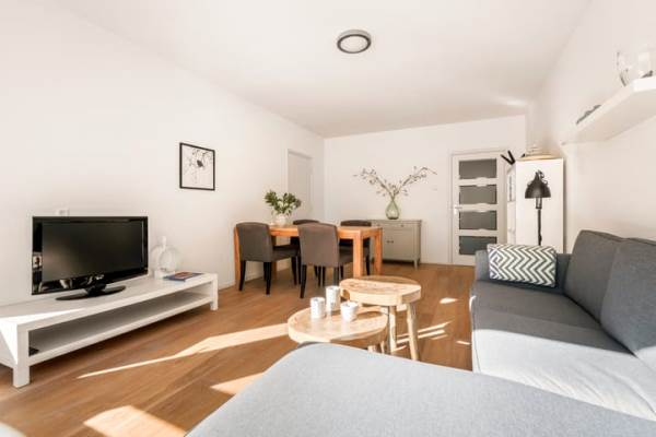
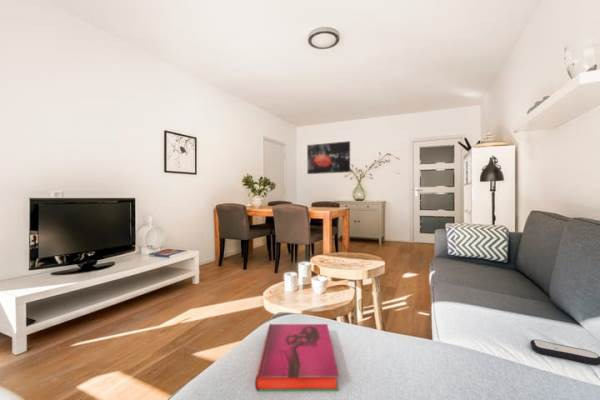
+ hardback book [254,323,340,392]
+ wall art [306,140,351,175]
+ remote control [529,339,600,366]
